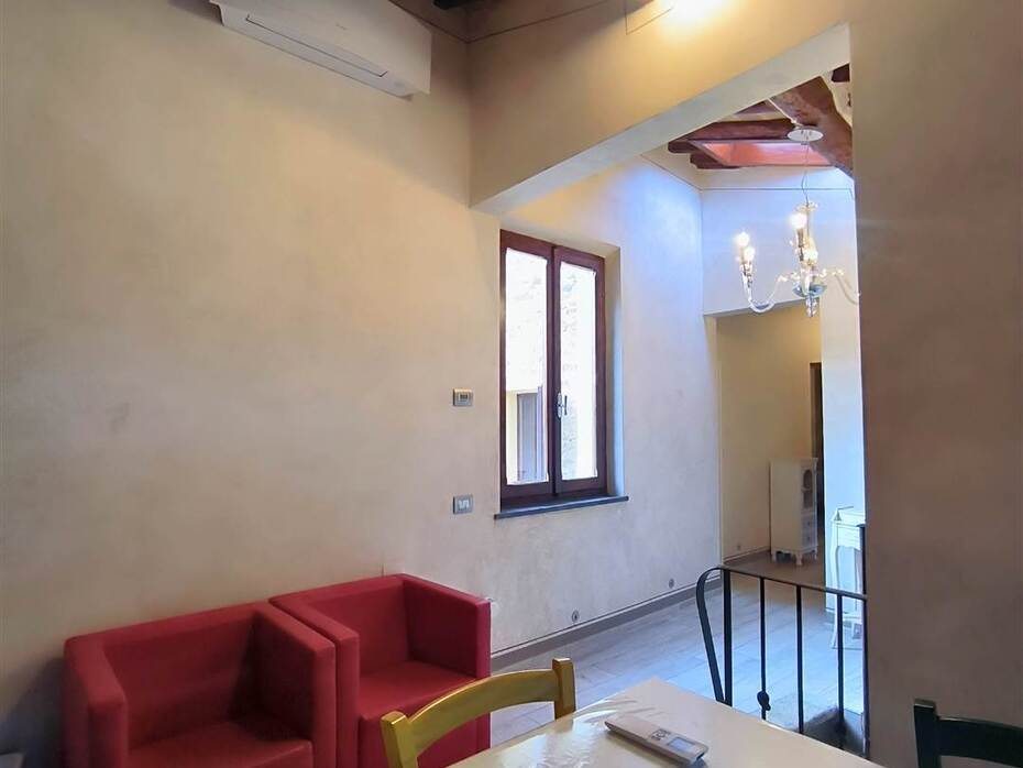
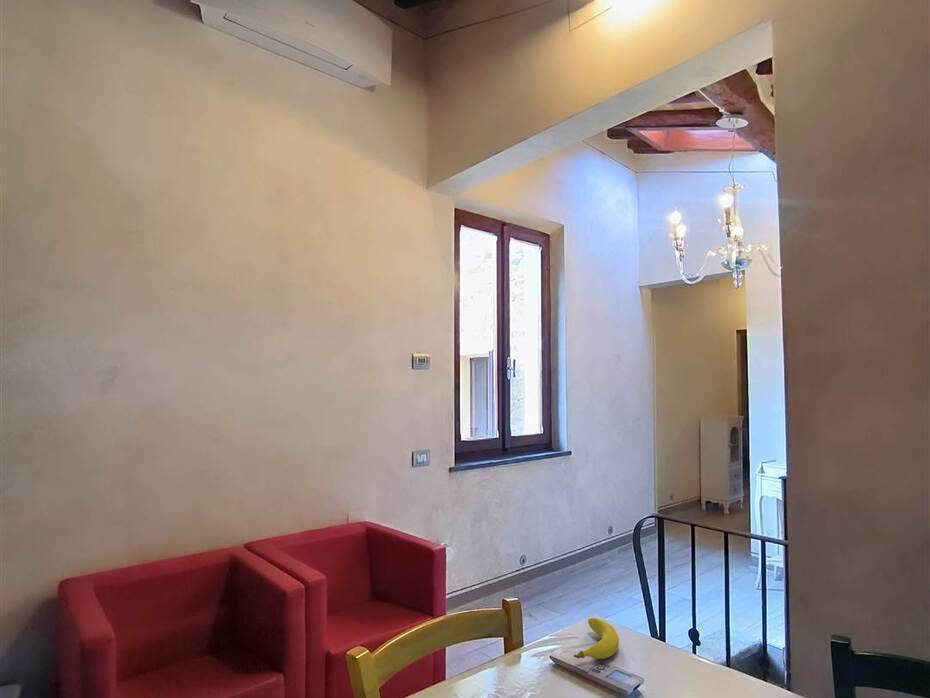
+ fruit [573,617,620,660]
